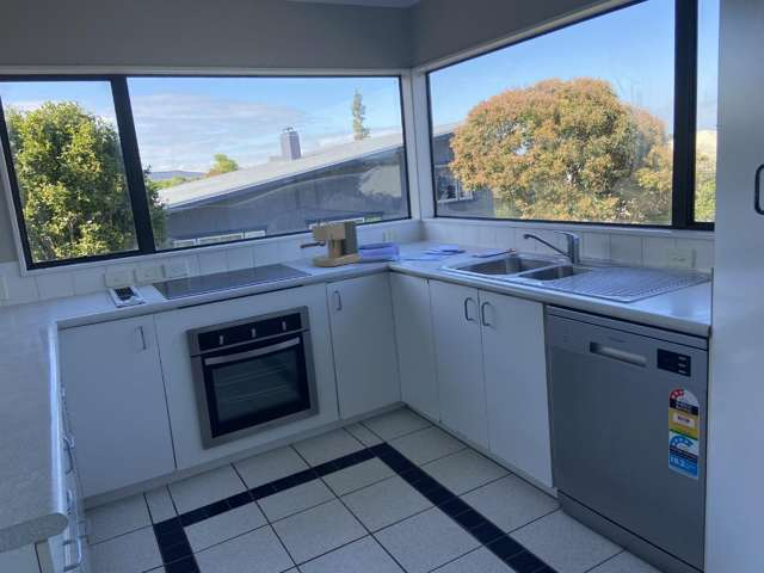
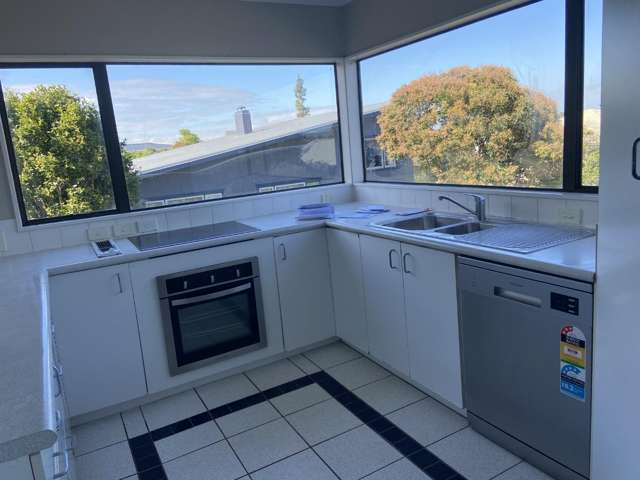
- coffee maker [300,220,361,267]
